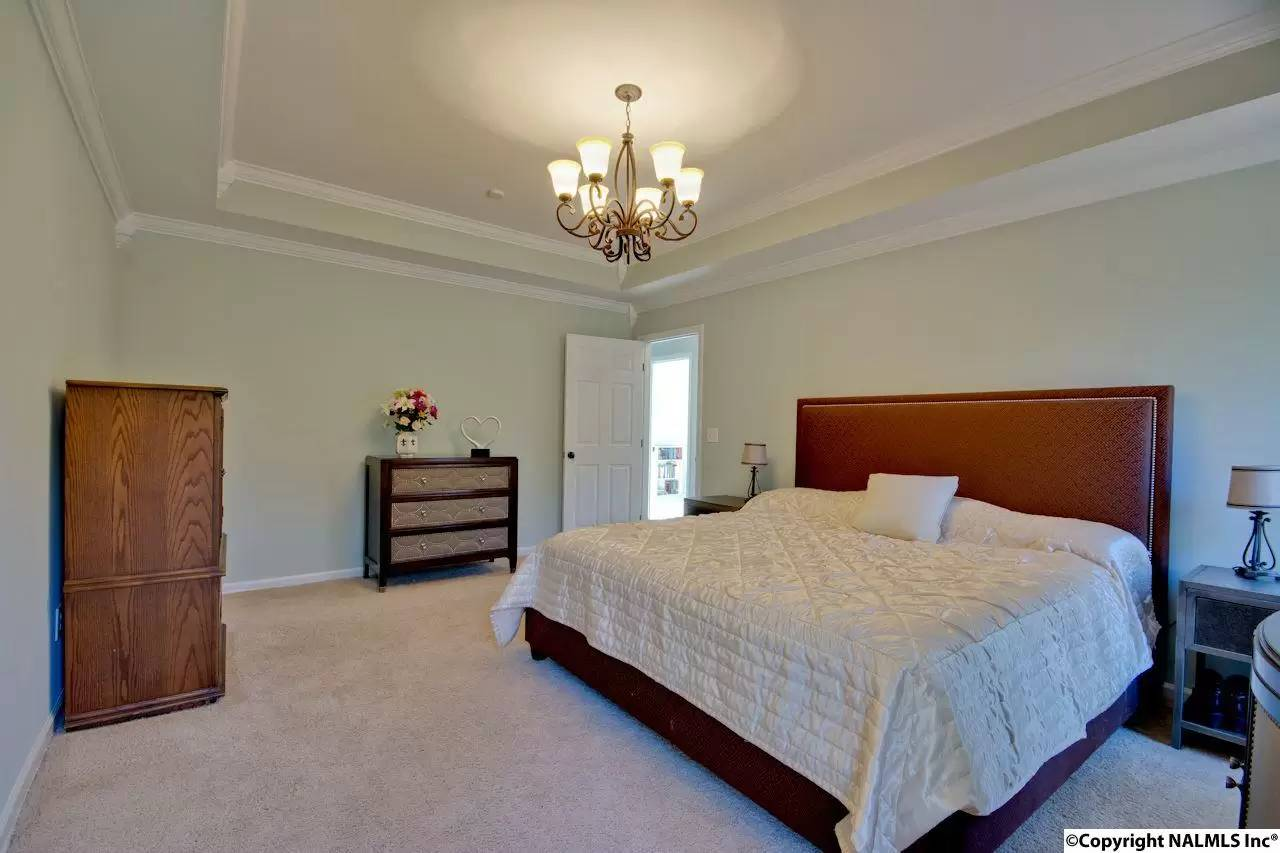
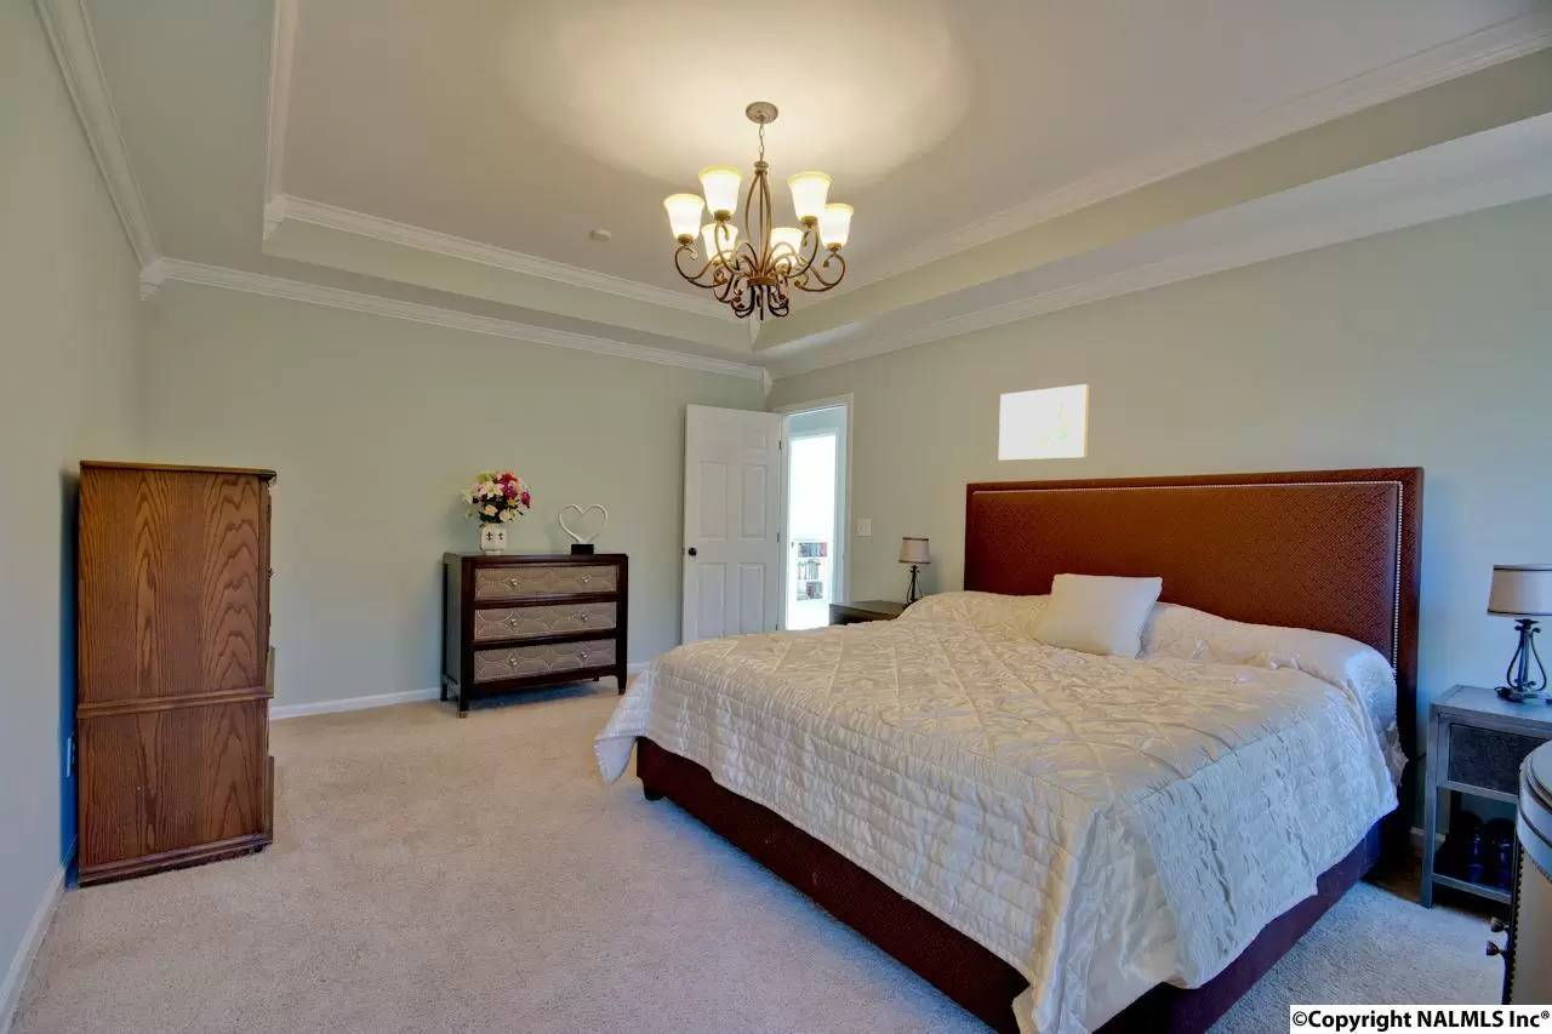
+ wall art [998,383,1090,462]
